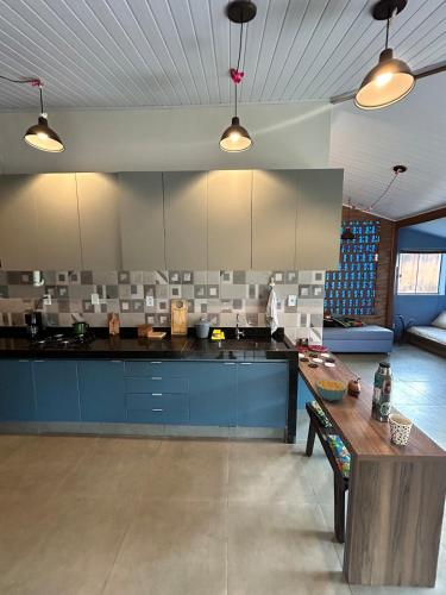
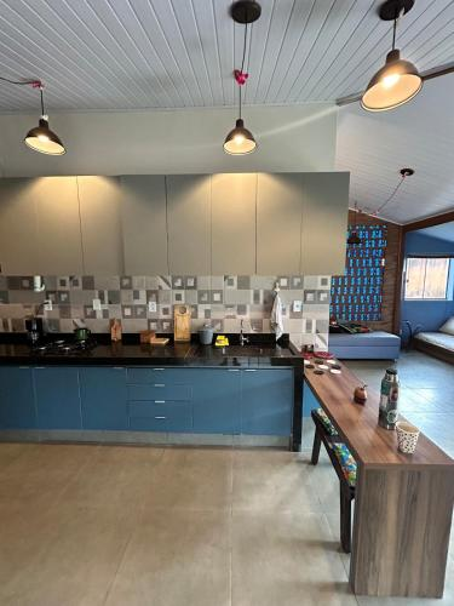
- cereal bowl [313,377,348,402]
